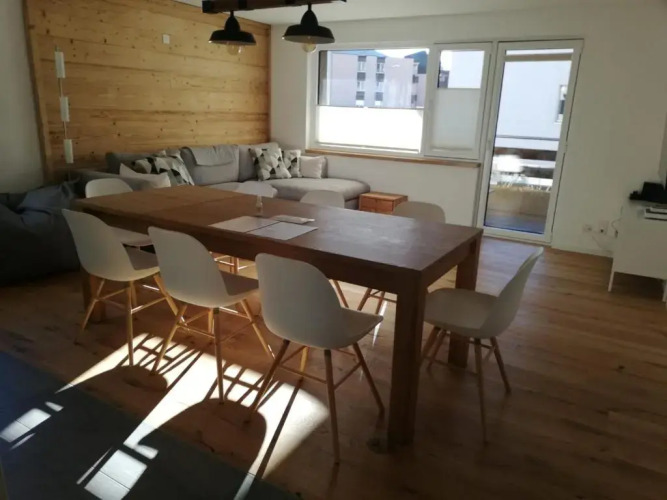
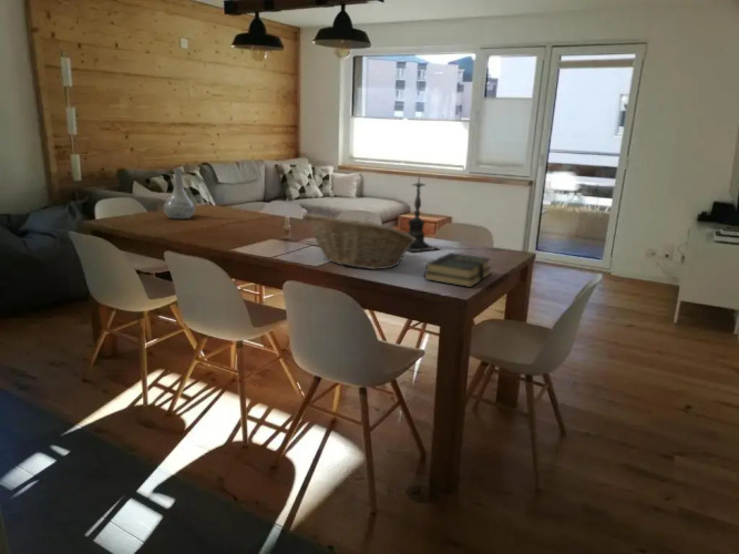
+ book [423,252,493,288]
+ vase [163,167,196,220]
+ fruit basket [304,213,415,270]
+ candle holder [406,172,441,253]
